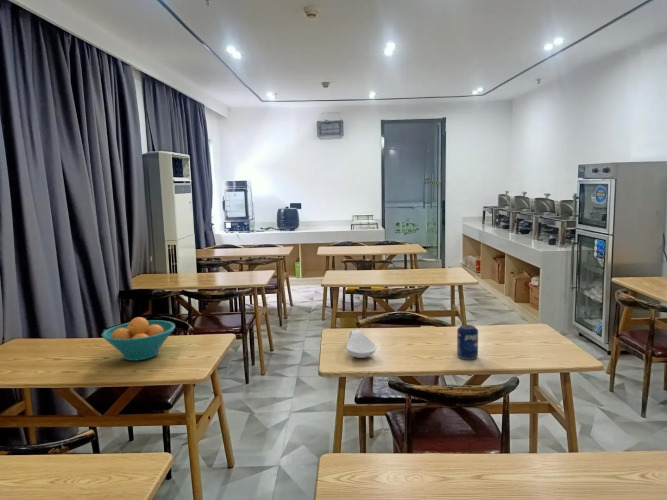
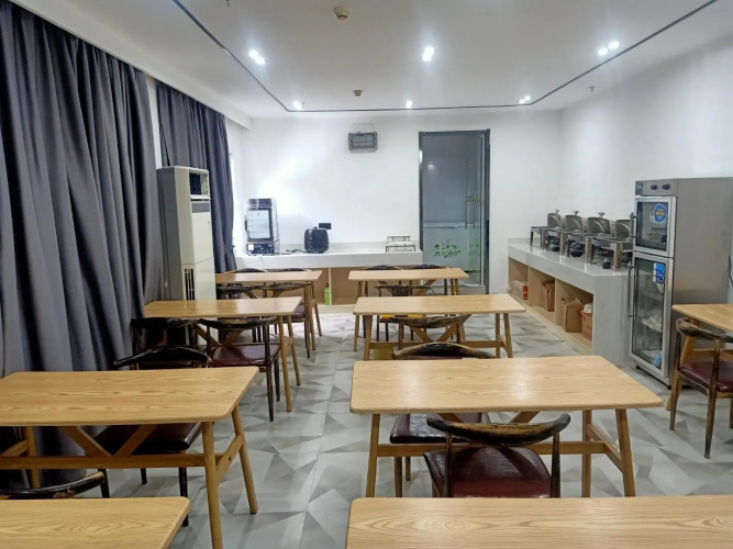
- fruit bowl [101,316,176,362]
- spoon rest [345,329,377,359]
- beverage can [456,324,479,360]
